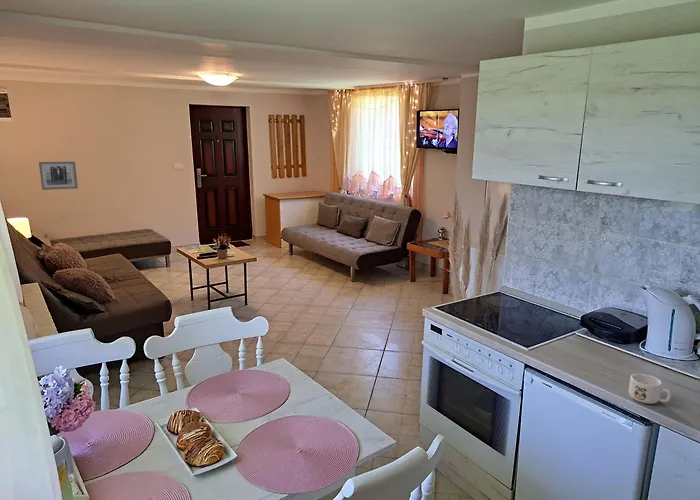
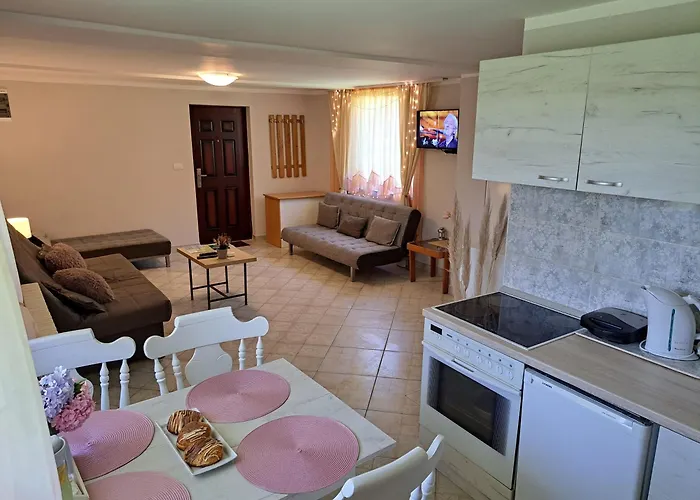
- wall art [38,161,79,191]
- mug [628,373,672,405]
